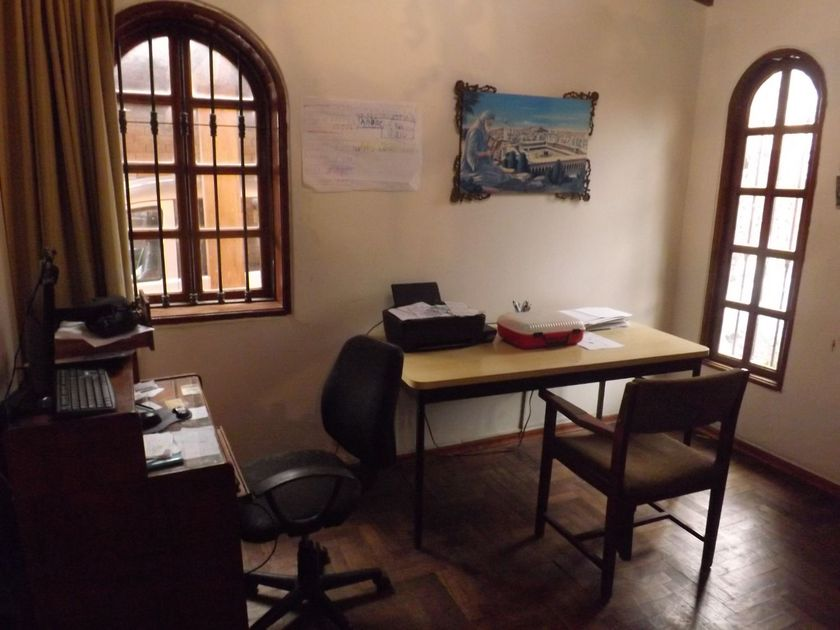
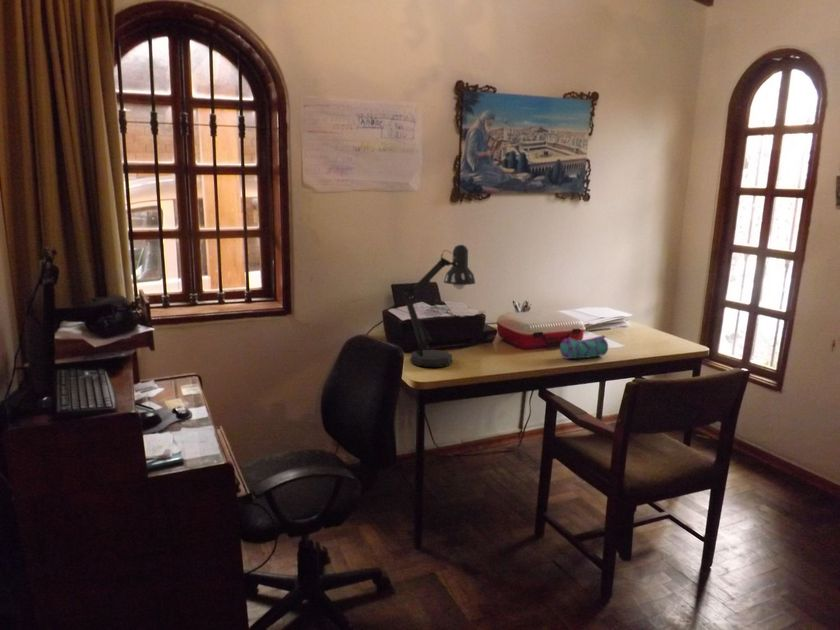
+ desk lamp [401,244,476,368]
+ pencil case [559,334,609,360]
